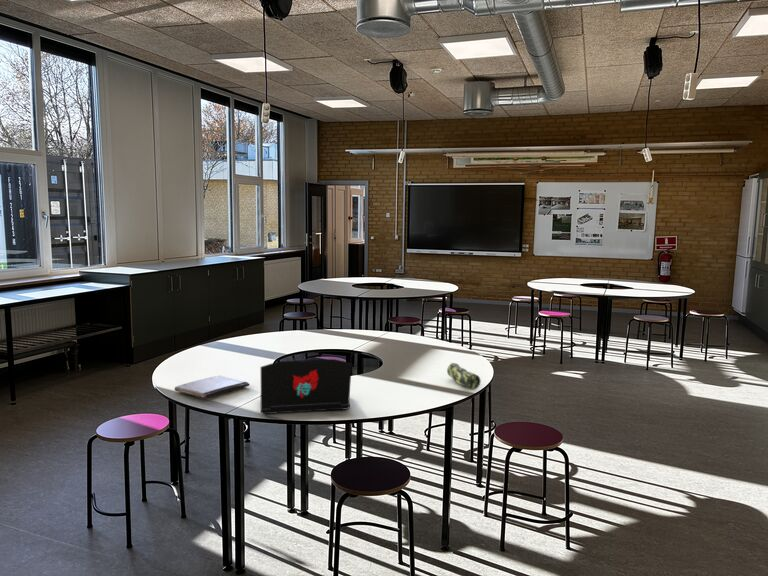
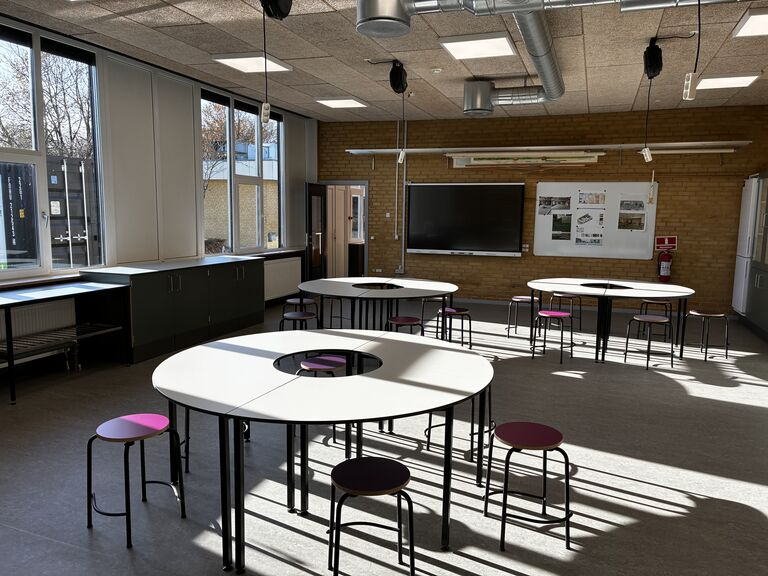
- book [174,375,251,399]
- pencil case [446,362,482,391]
- laptop [259,358,353,415]
